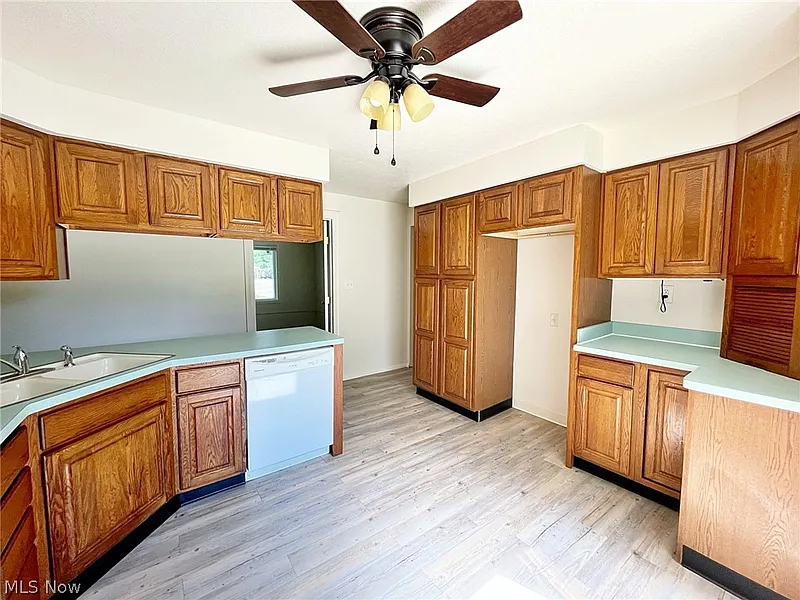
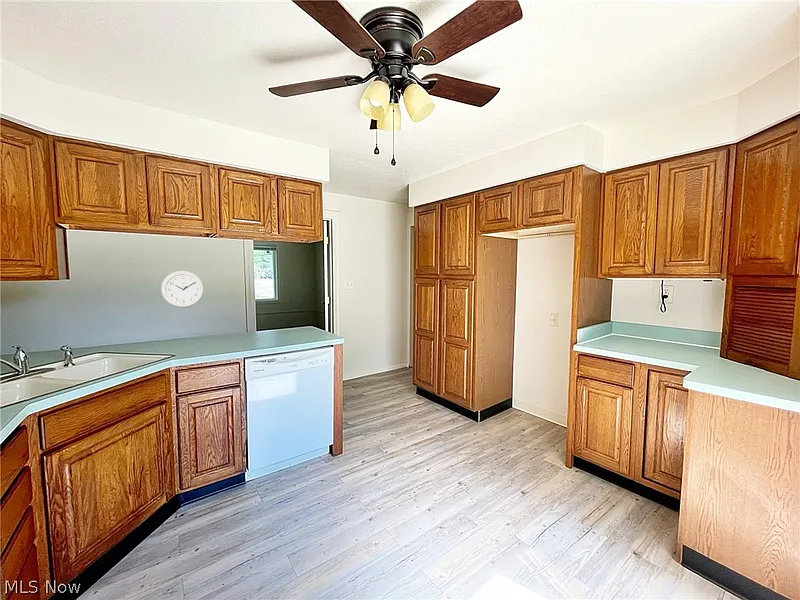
+ wall clock [160,270,205,309]
